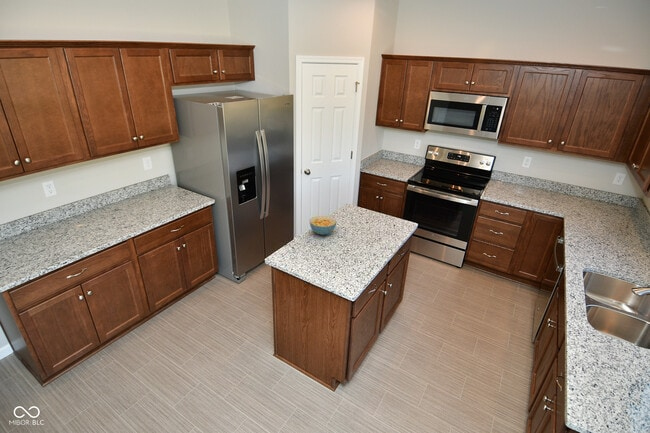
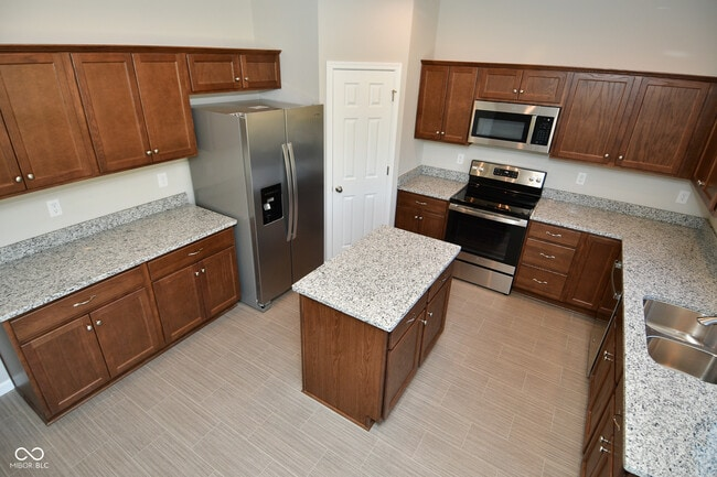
- cereal bowl [309,215,337,236]
